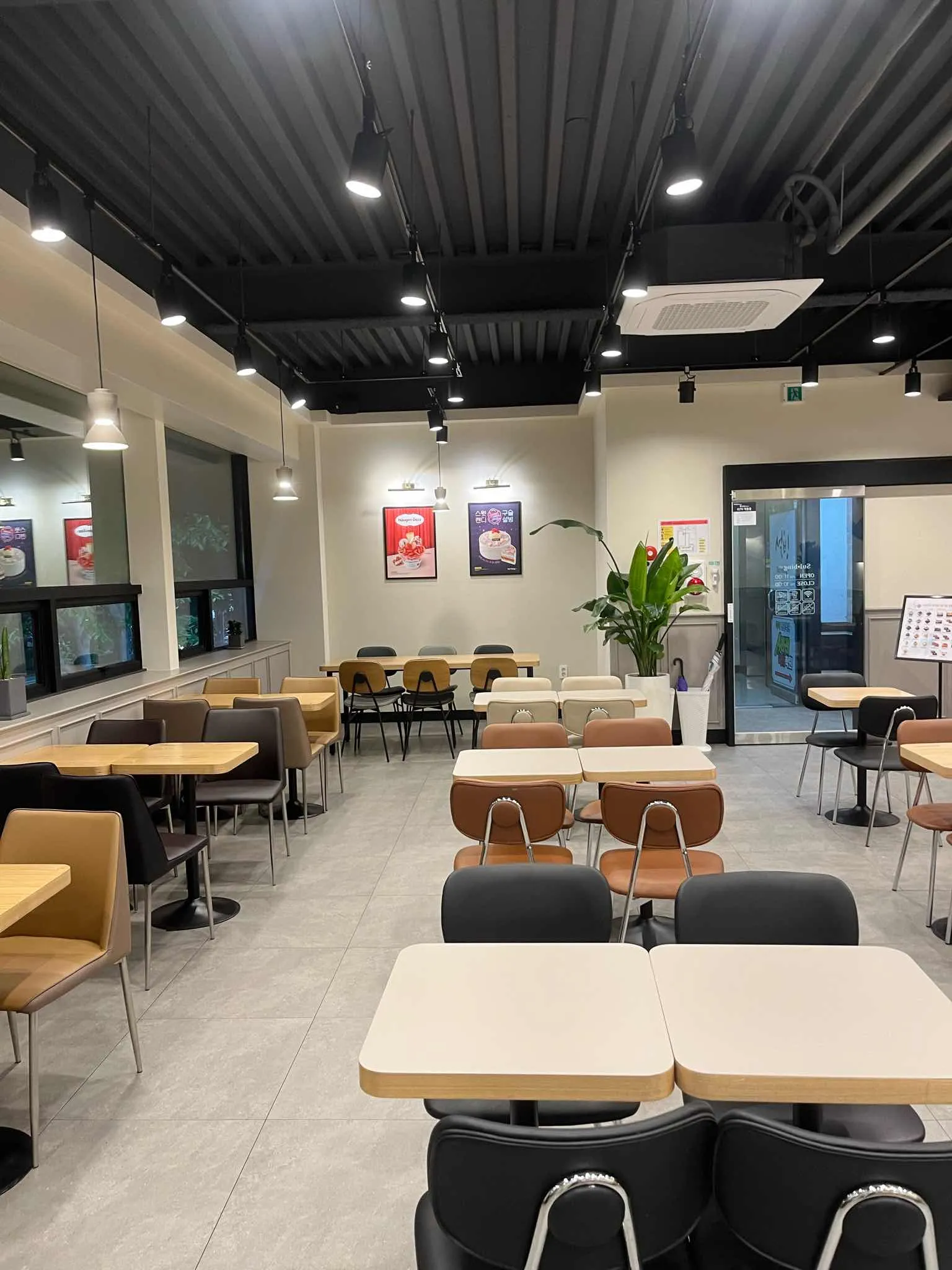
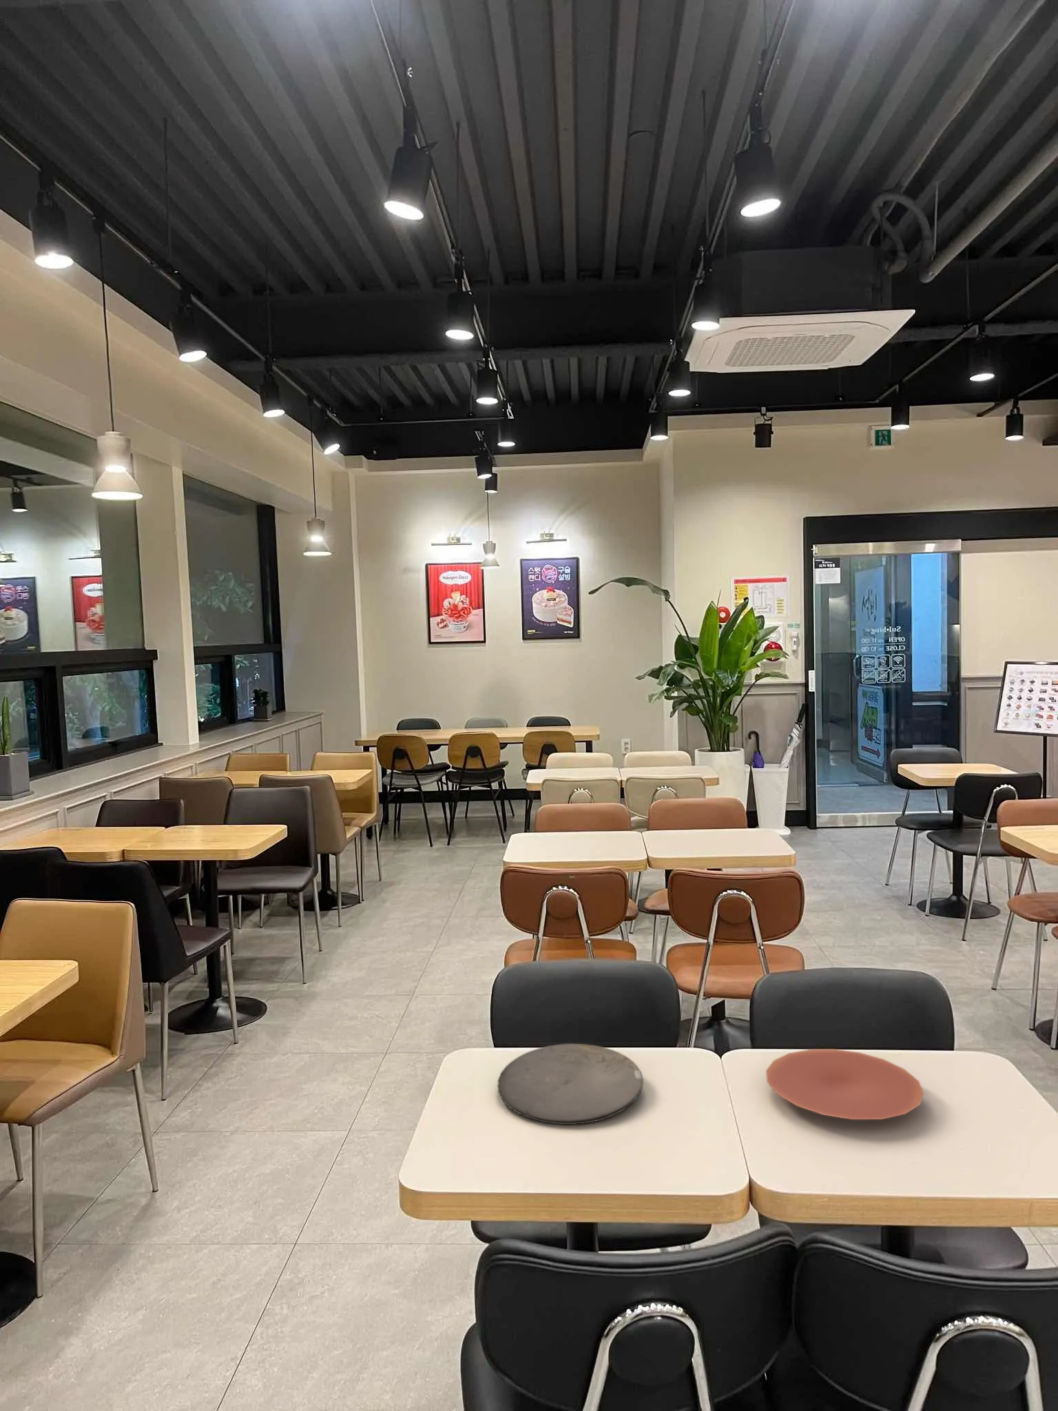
+ plate [497,1043,645,1125]
+ plate [766,1049,925,1120]
